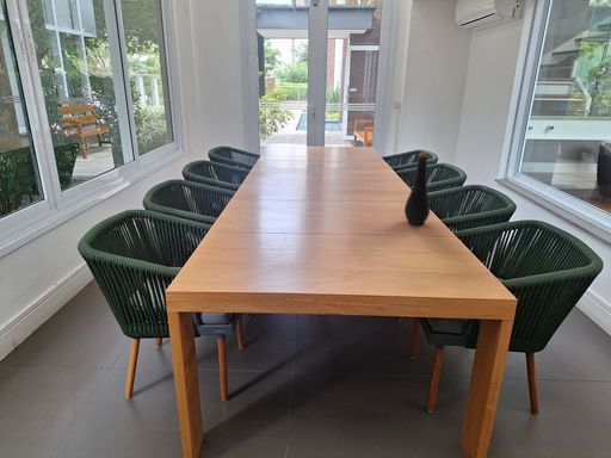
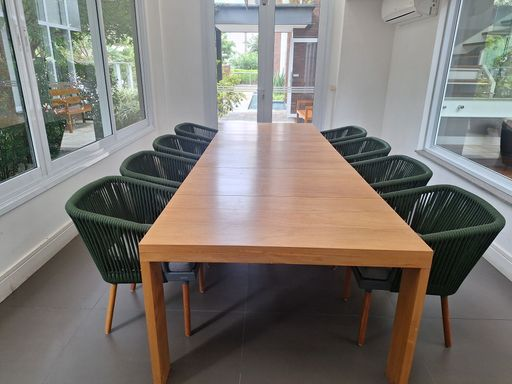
- bottle [403,151,431,225]
